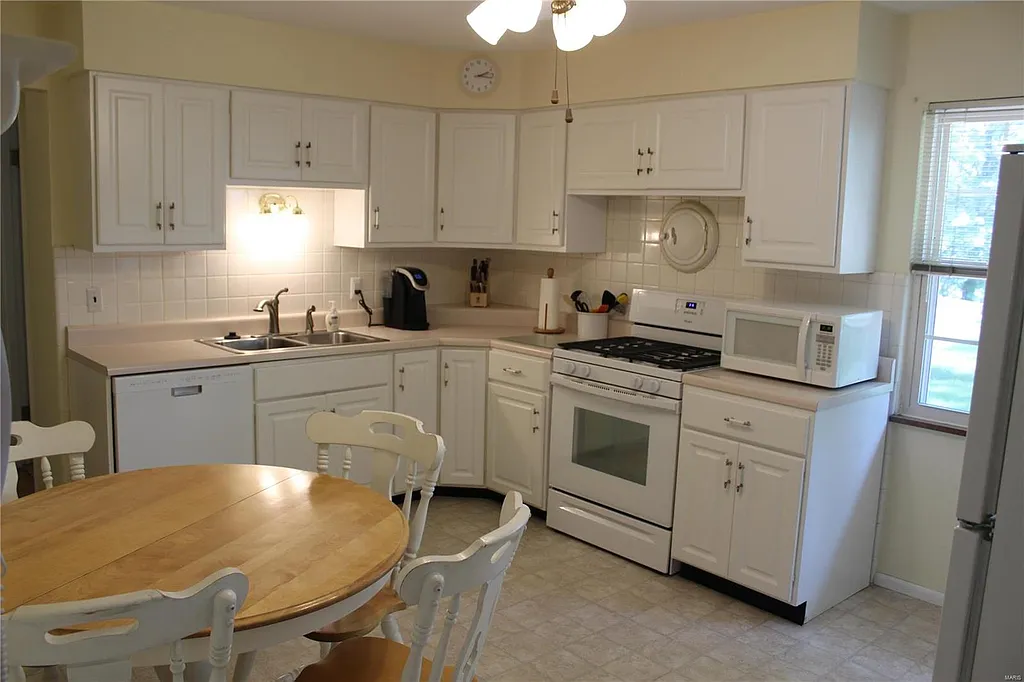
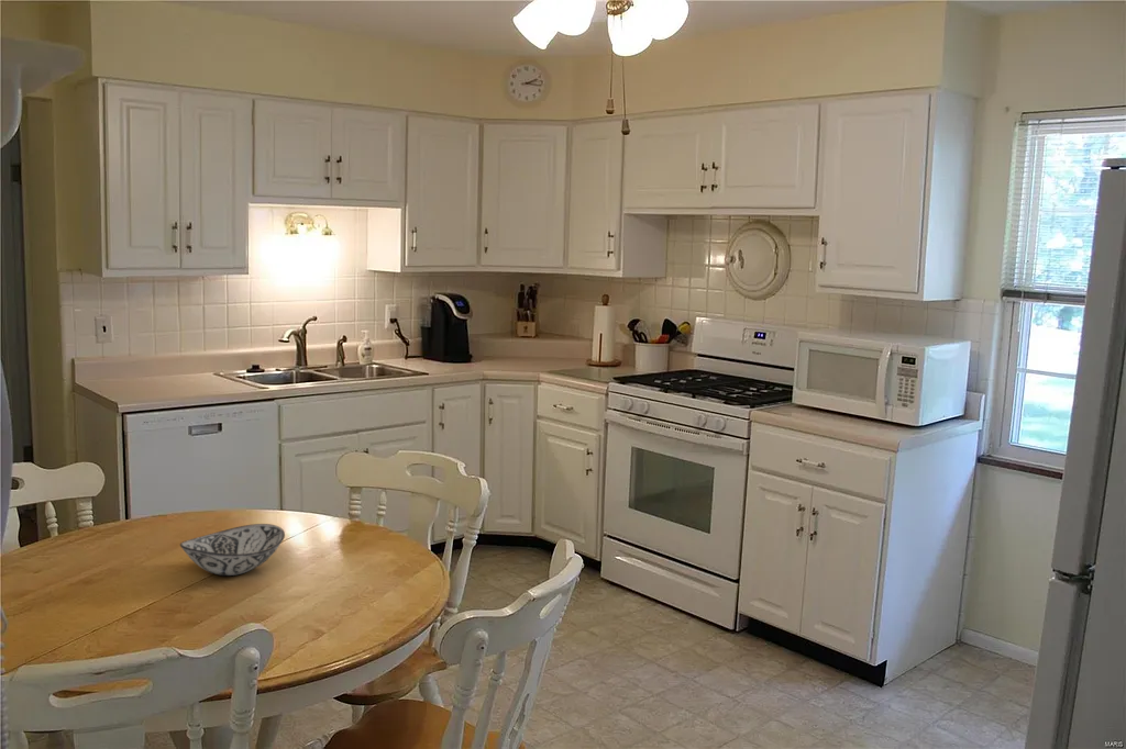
+ decorative bowl [179,523,286,577]
